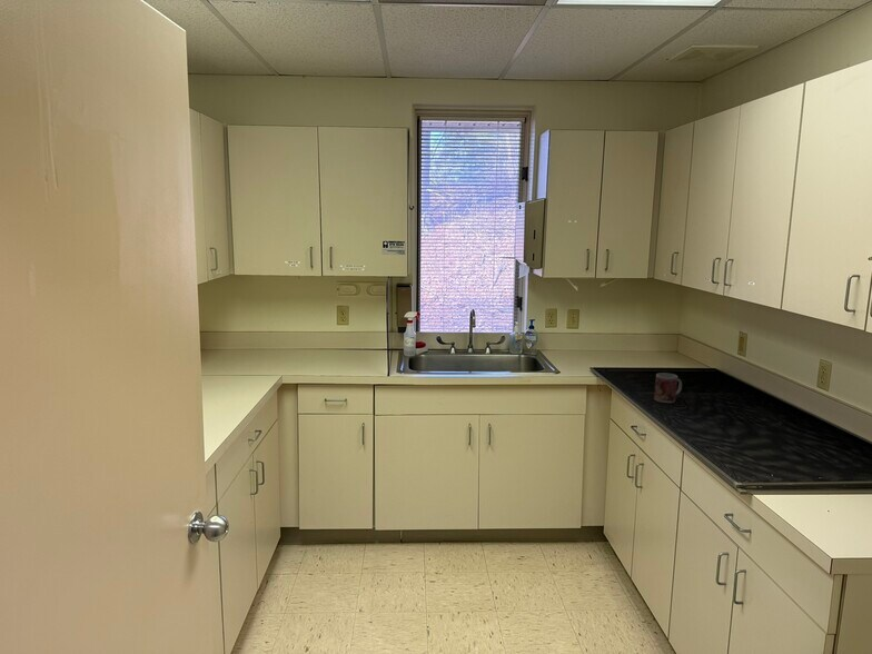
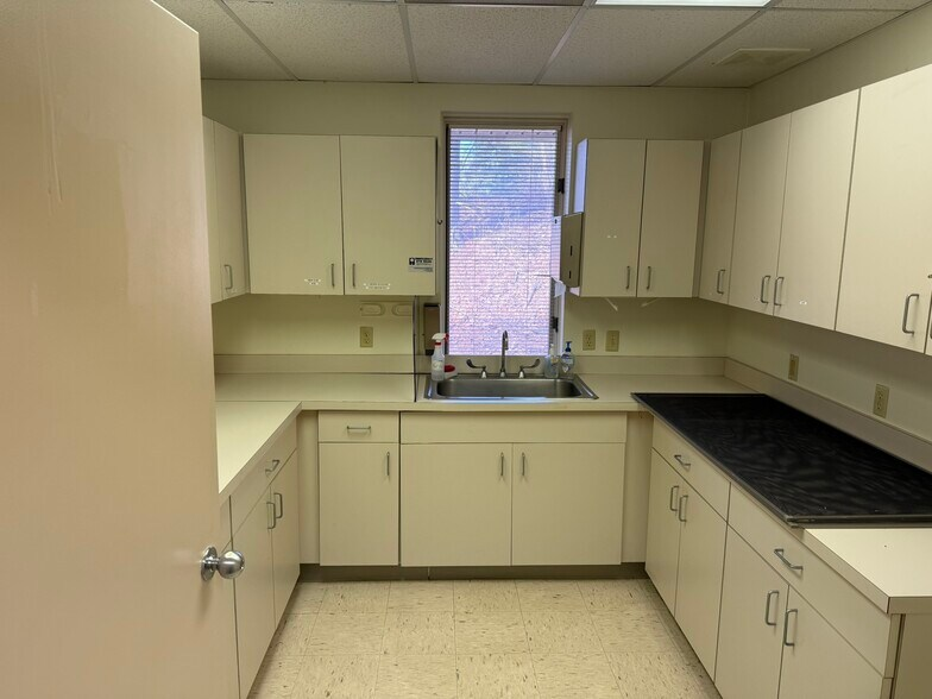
- mug [653,371,683,404]
